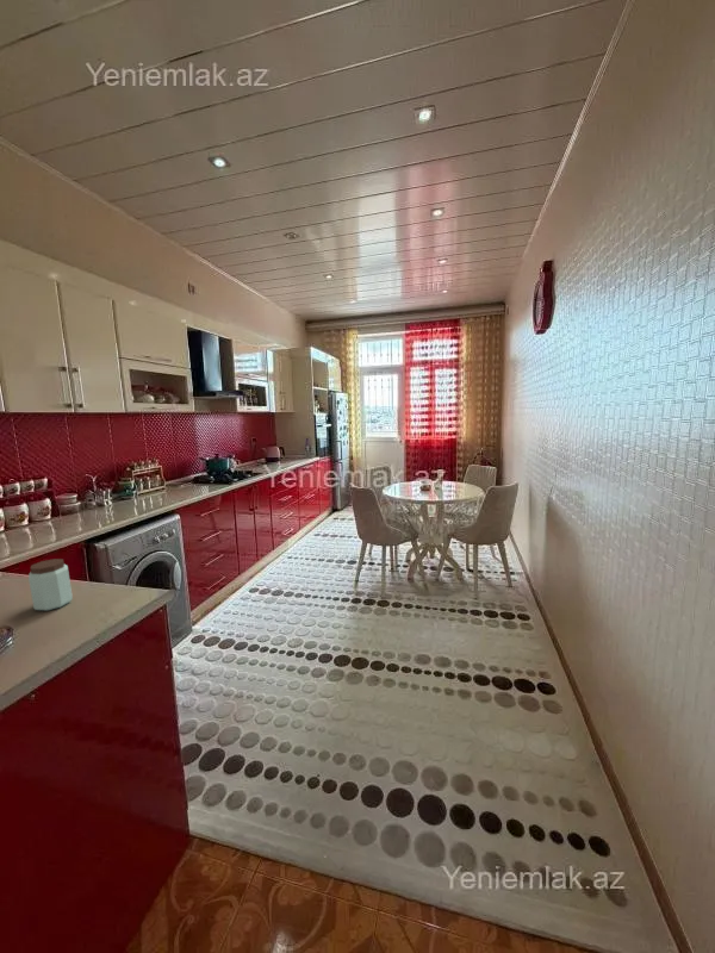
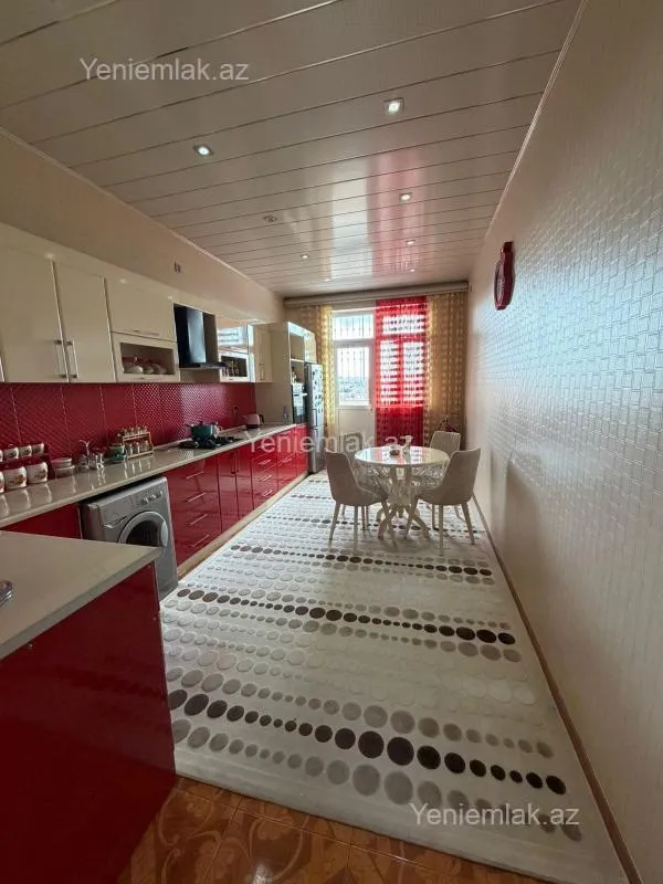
- peanut butter [27,558,74,611]
